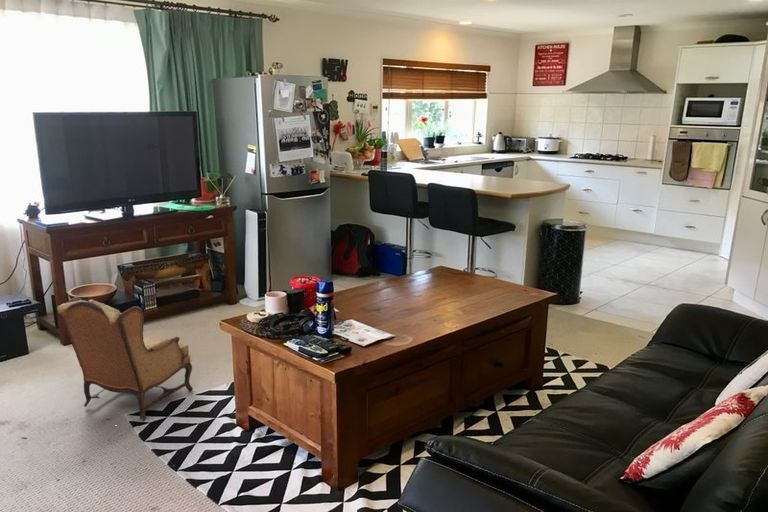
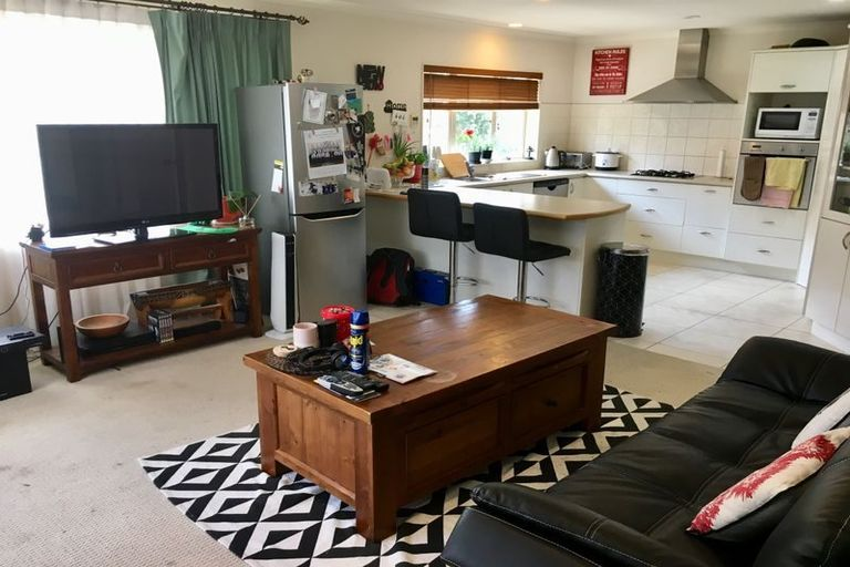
- armchair [56,296,194,442]
